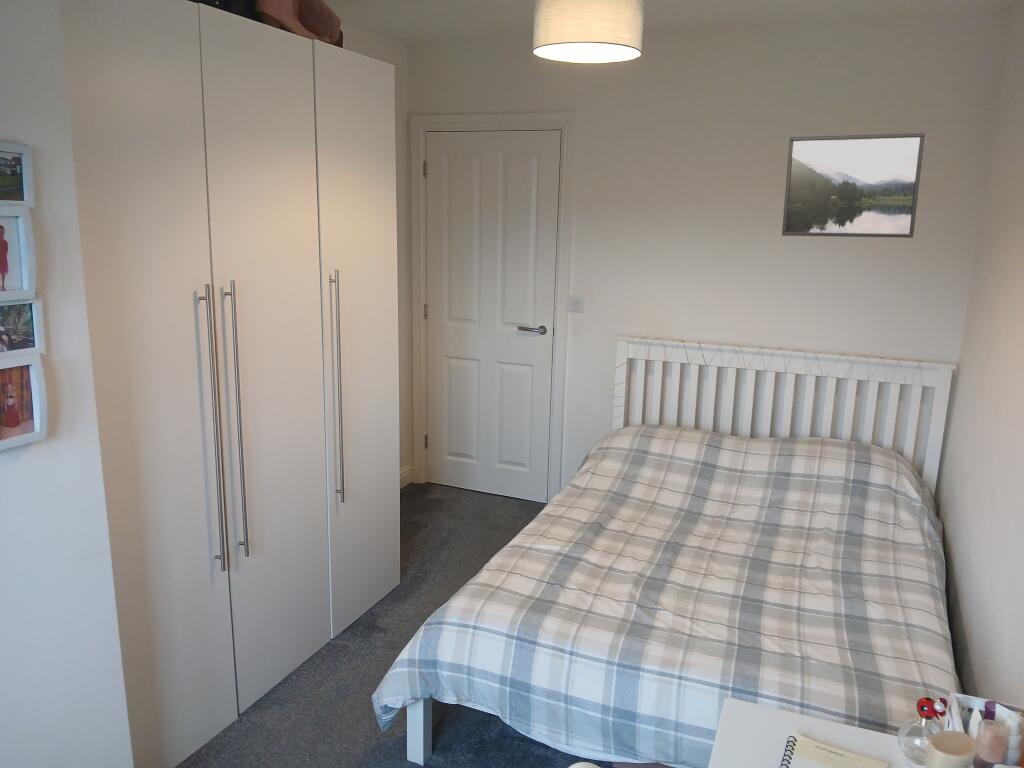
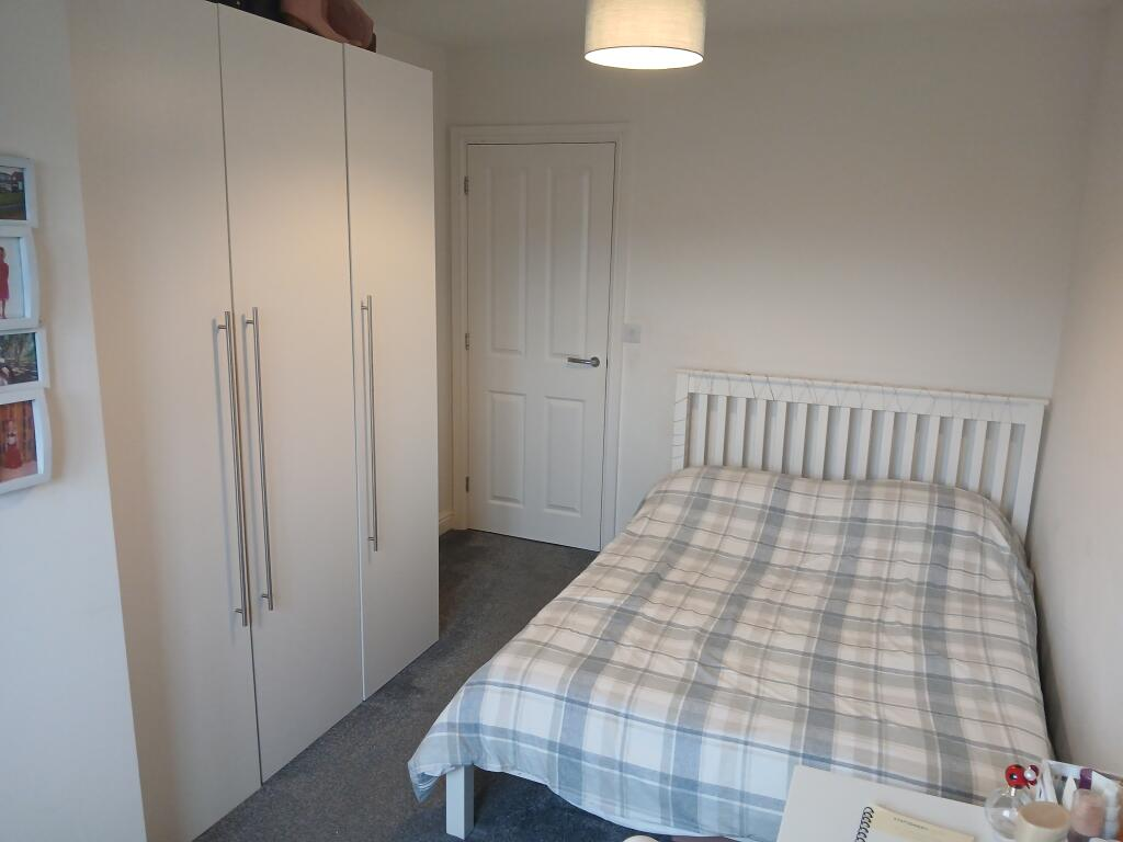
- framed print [781,132,926,239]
